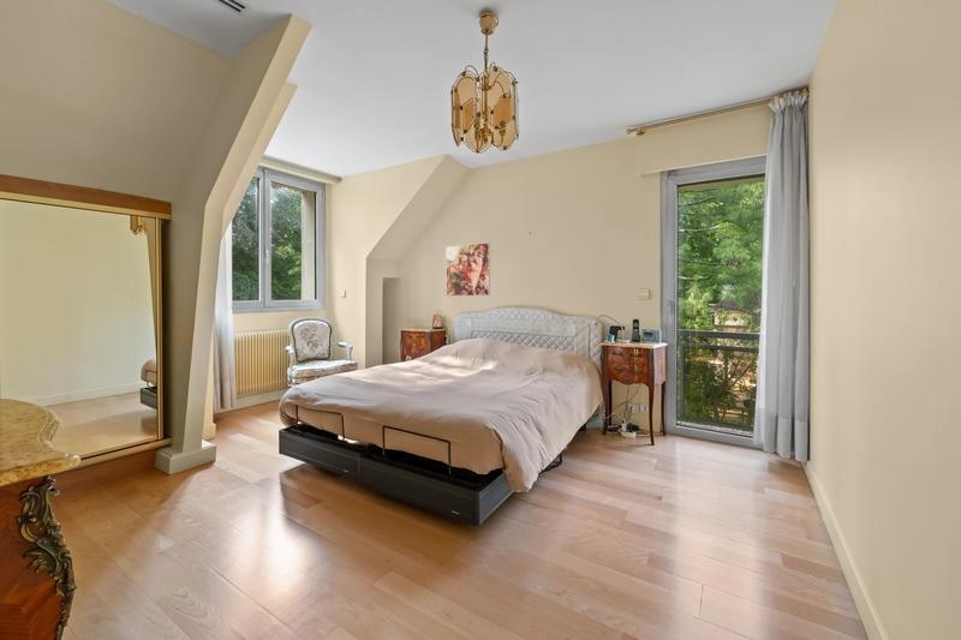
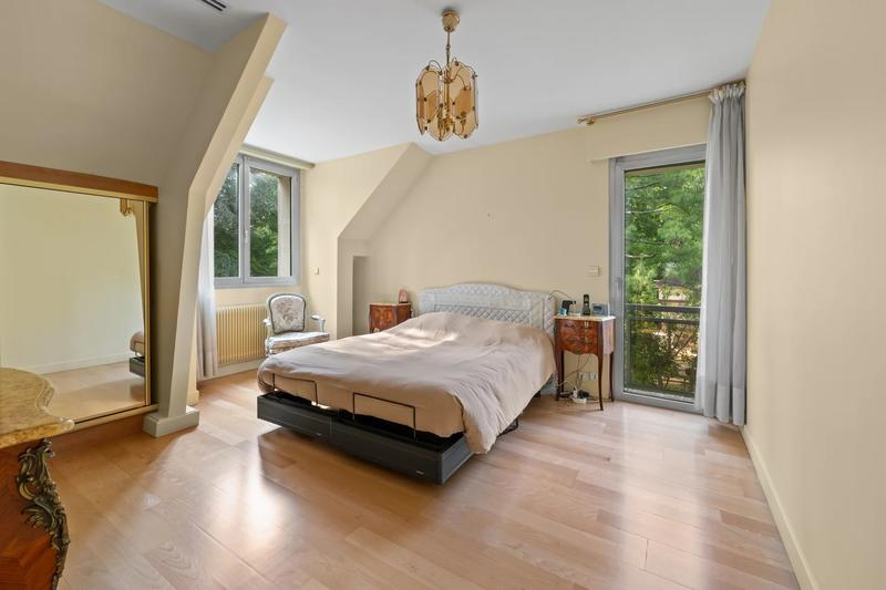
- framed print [446,241,491,298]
